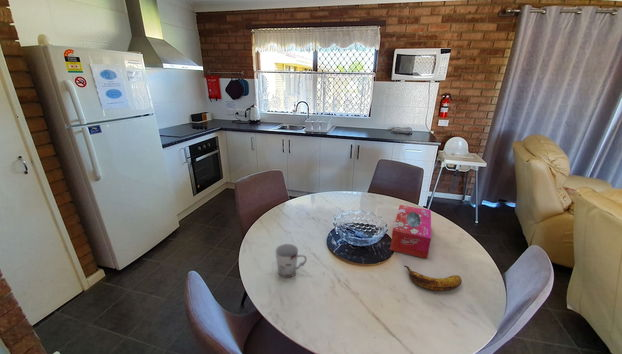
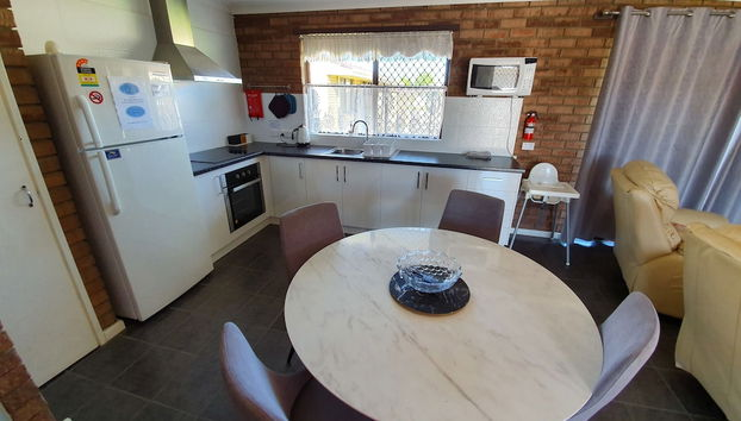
- cup [274,243,308,279]
- tissue box [389,204,432,260]
- banana [403,265,463,292]
